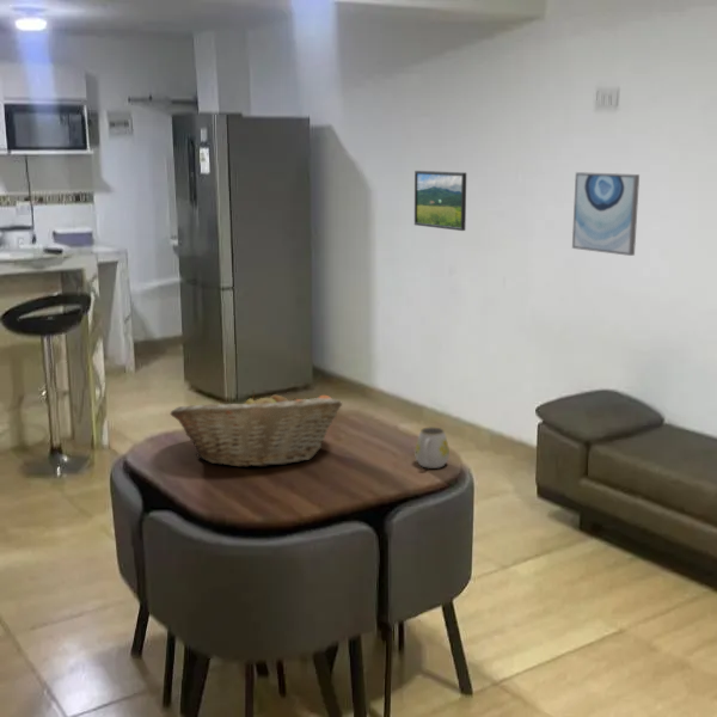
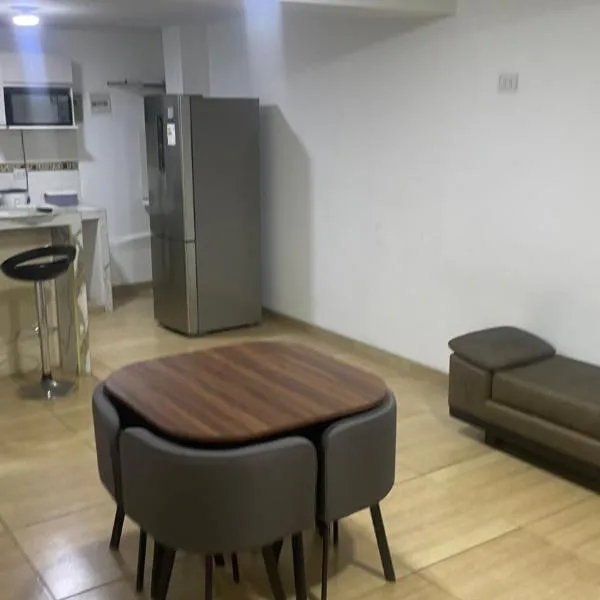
- mug [415,425,451,470]
- wall art [571,171,641,257]
- fruit basket [168,388,343,468]
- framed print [413,170,467,232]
